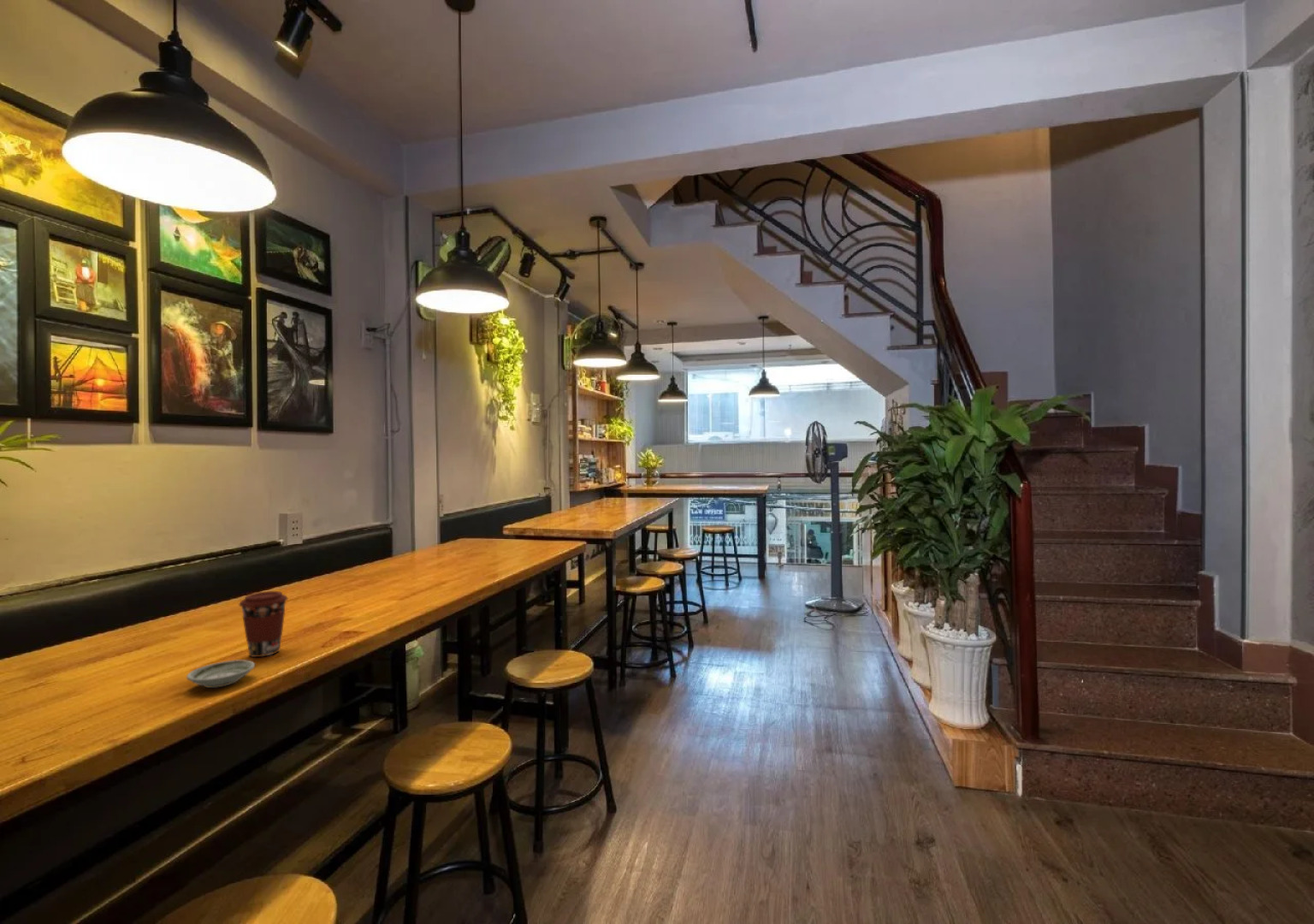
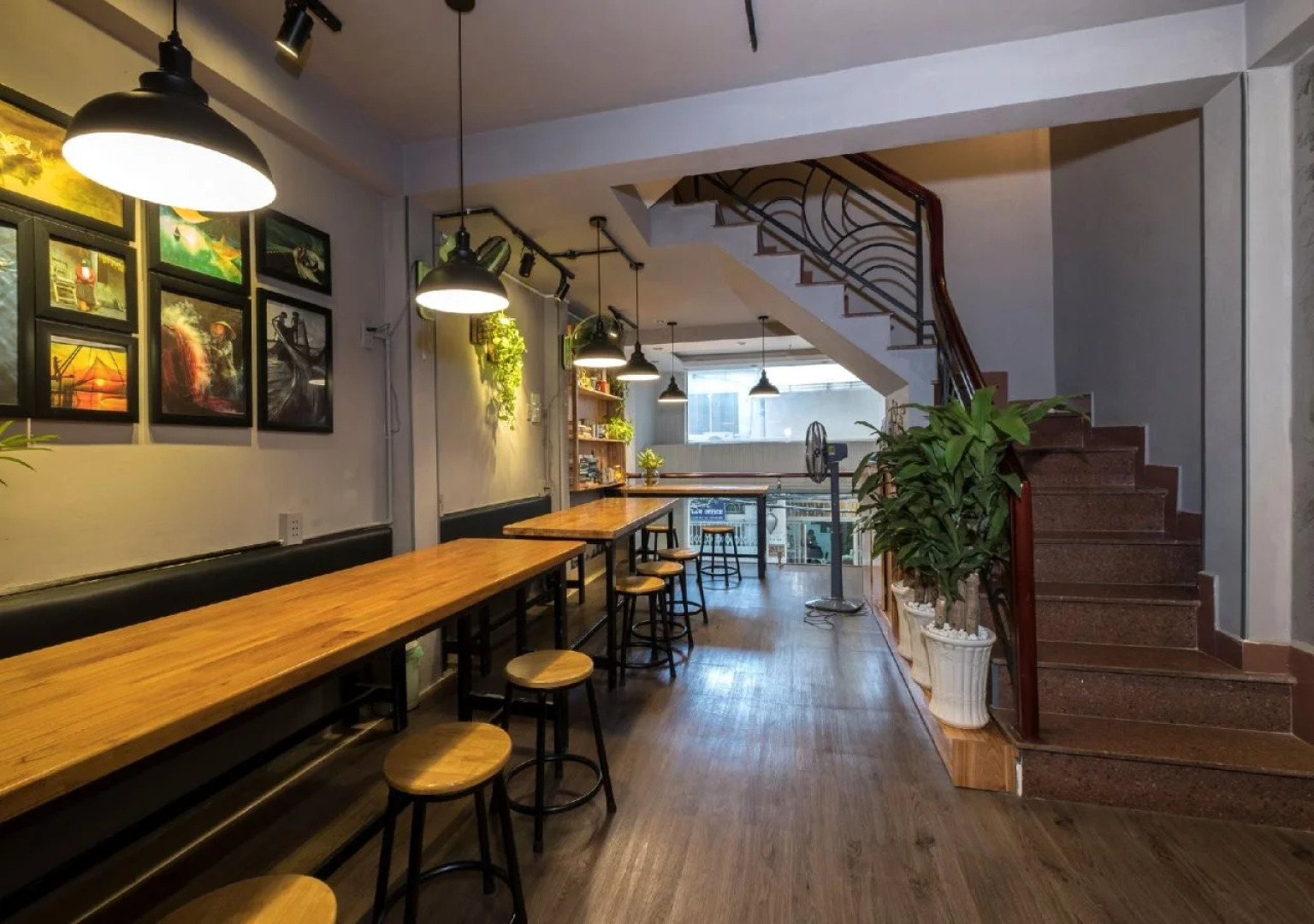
- saucer [186,660,256,689]
- coffee cup [238,590,289,658]
